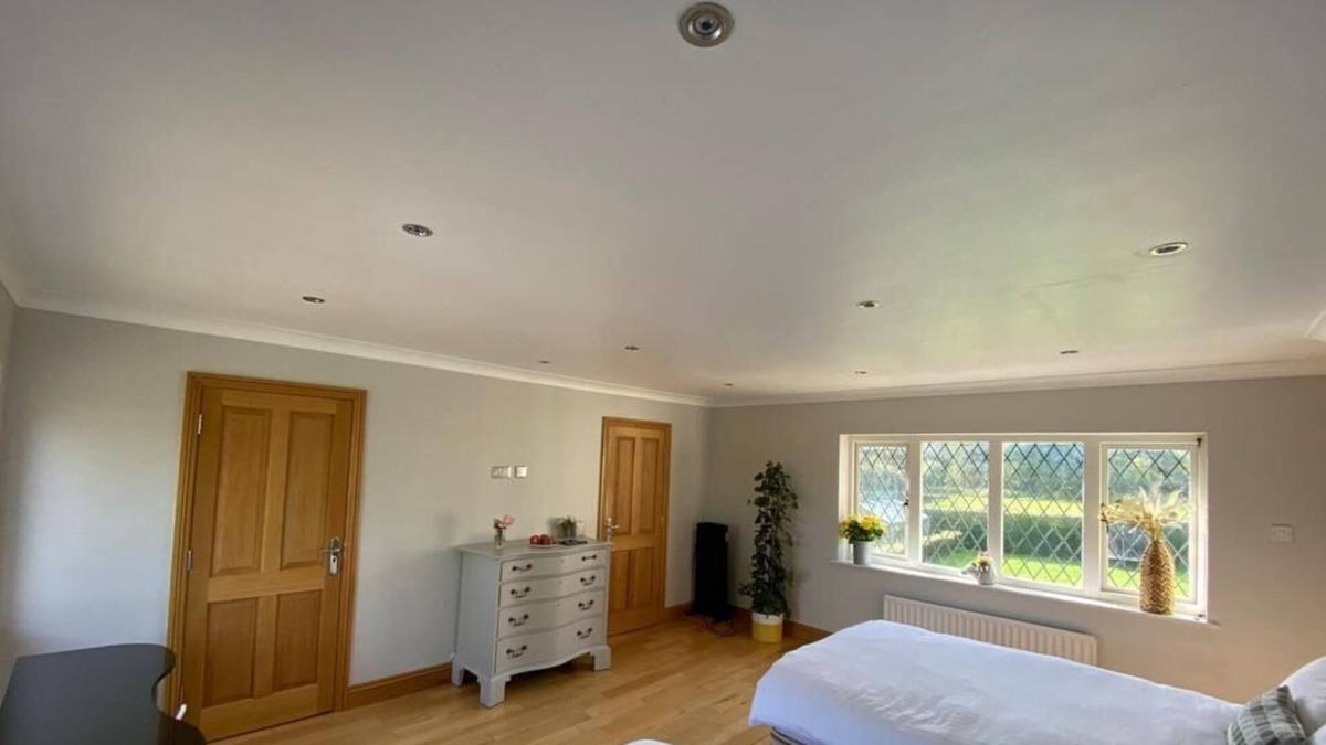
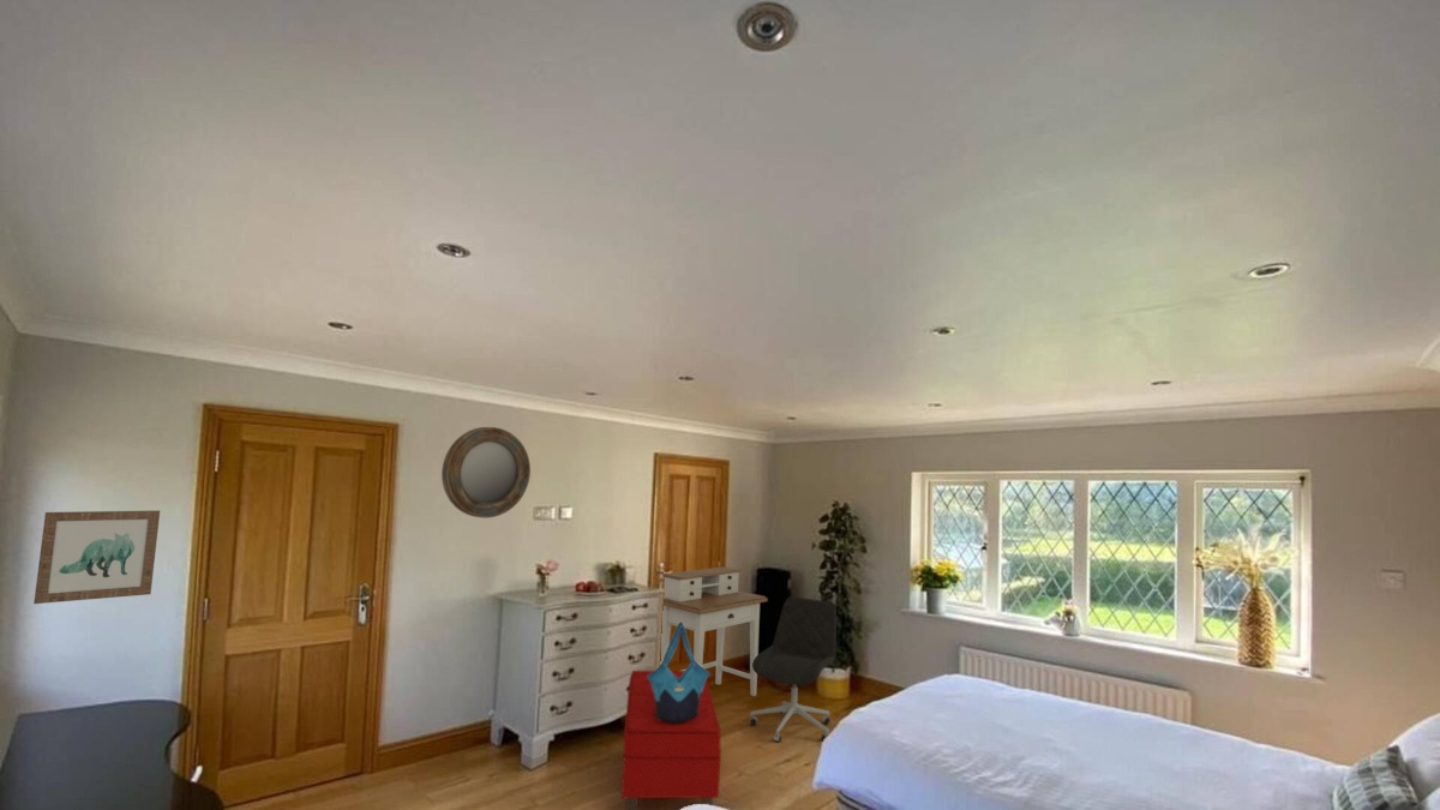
+ desk [659,565,769,697]
+ bench [620,670,722,810]
+ wall art [32,510,161,605]
+ home mirror [440,426,532,518]
+ tote bag [647,622,712,724]
+ office chair [749,596,838,744]
